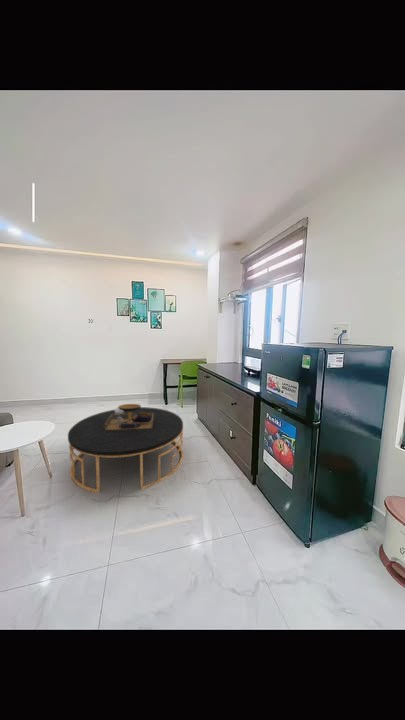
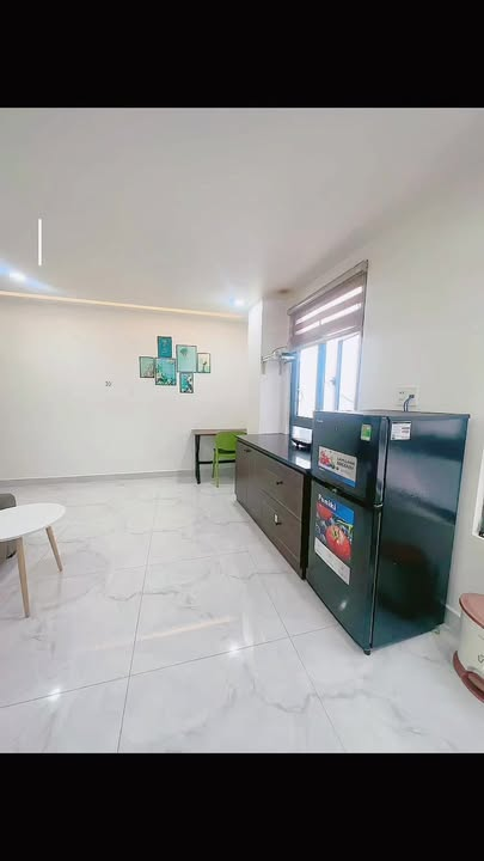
- coffee table [67,403,184,493]
